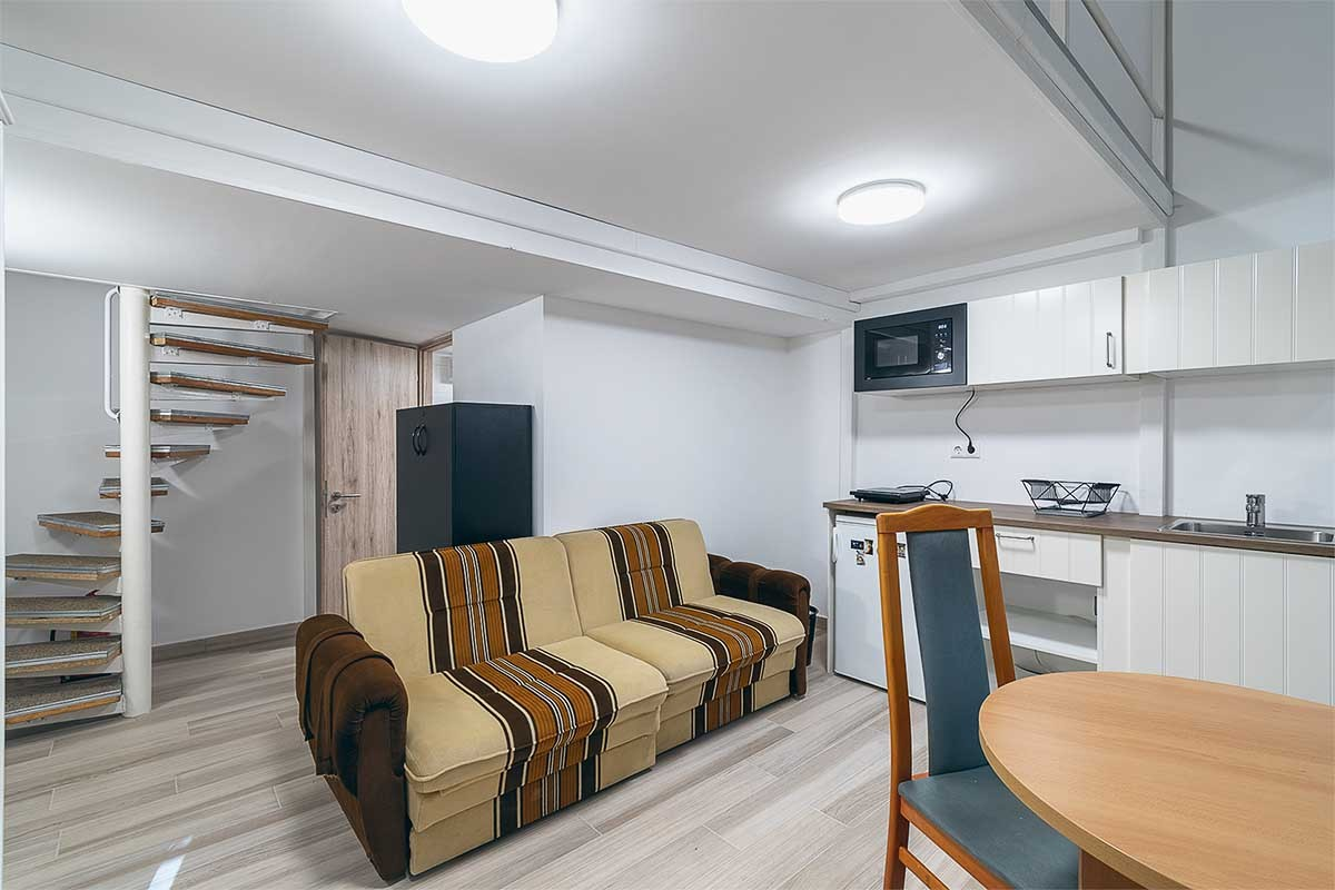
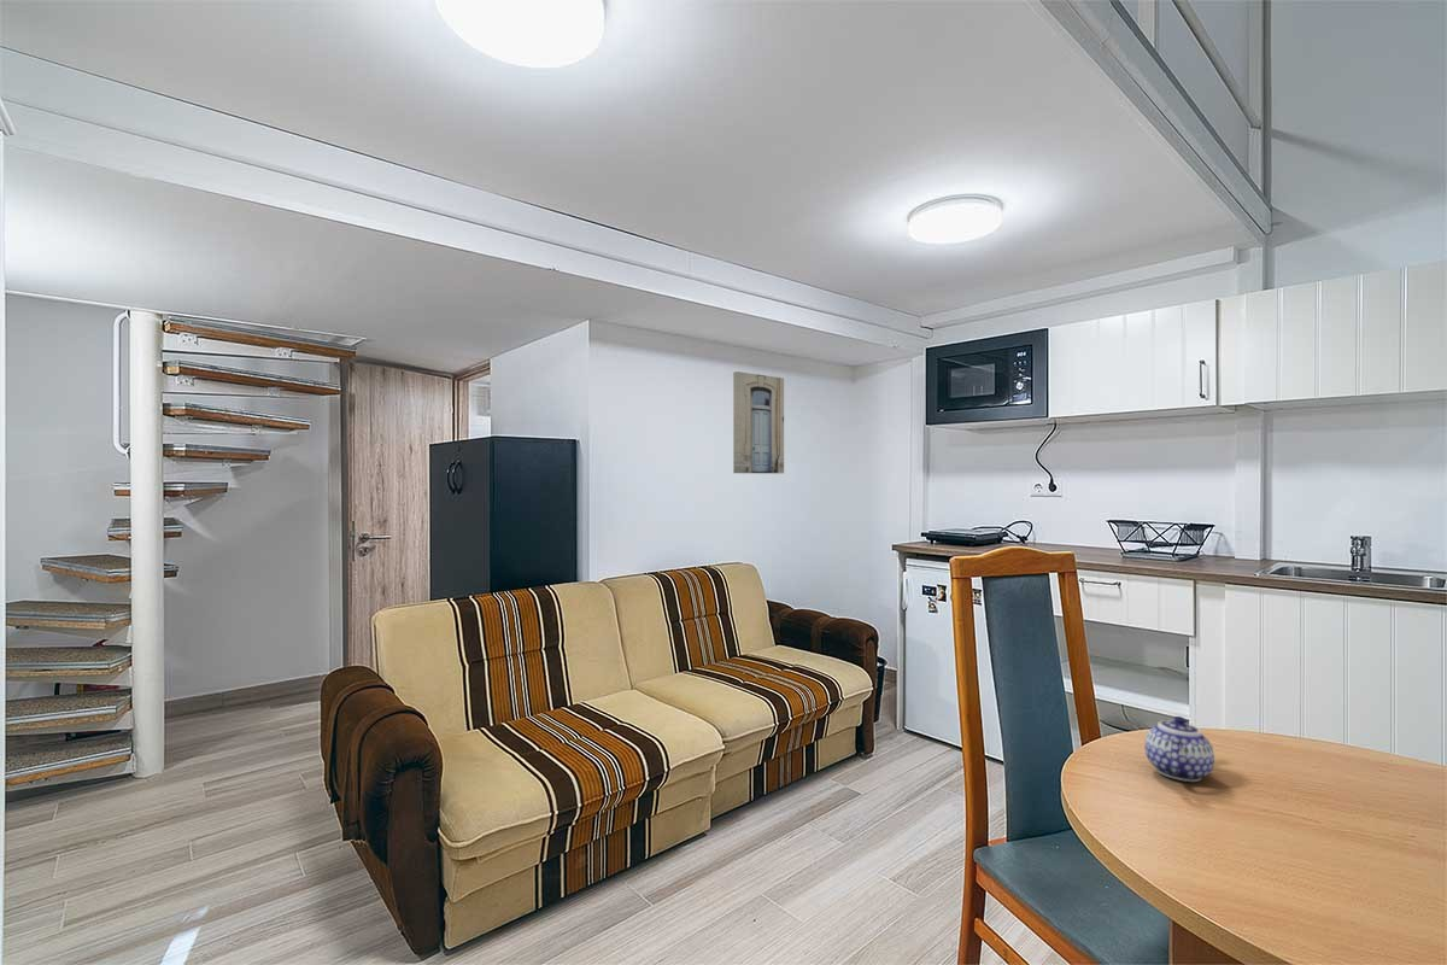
+ teapot [1143,715,1215,783]
+ wall art [732,370,785,474]
